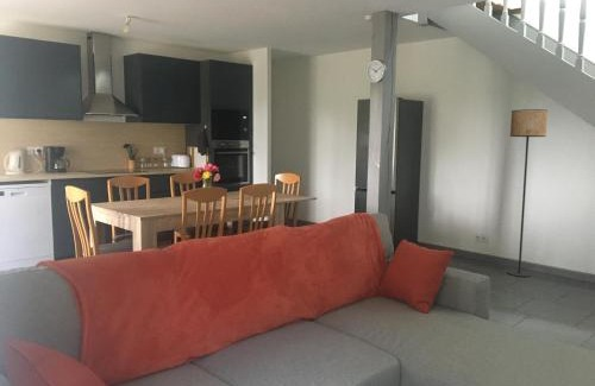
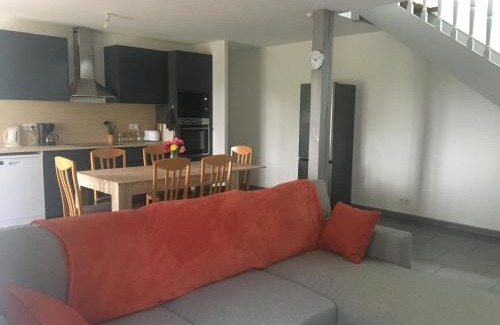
- floor lamp [507,108,549,278]
